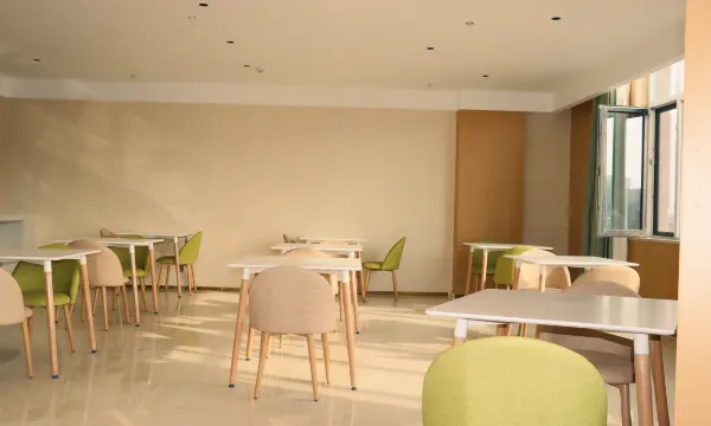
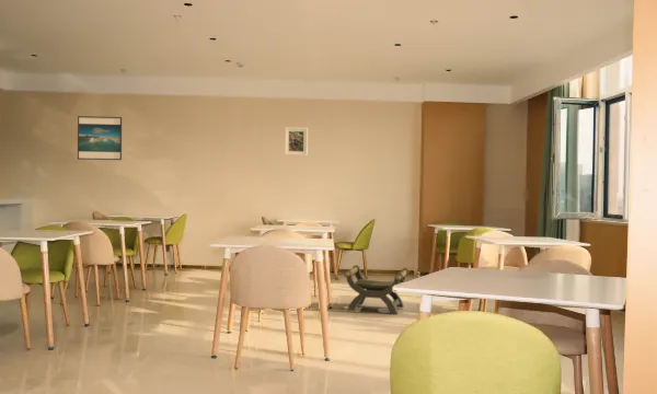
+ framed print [77,115,123,161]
+ stool [343,264,410,315]
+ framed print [284,126,309,157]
